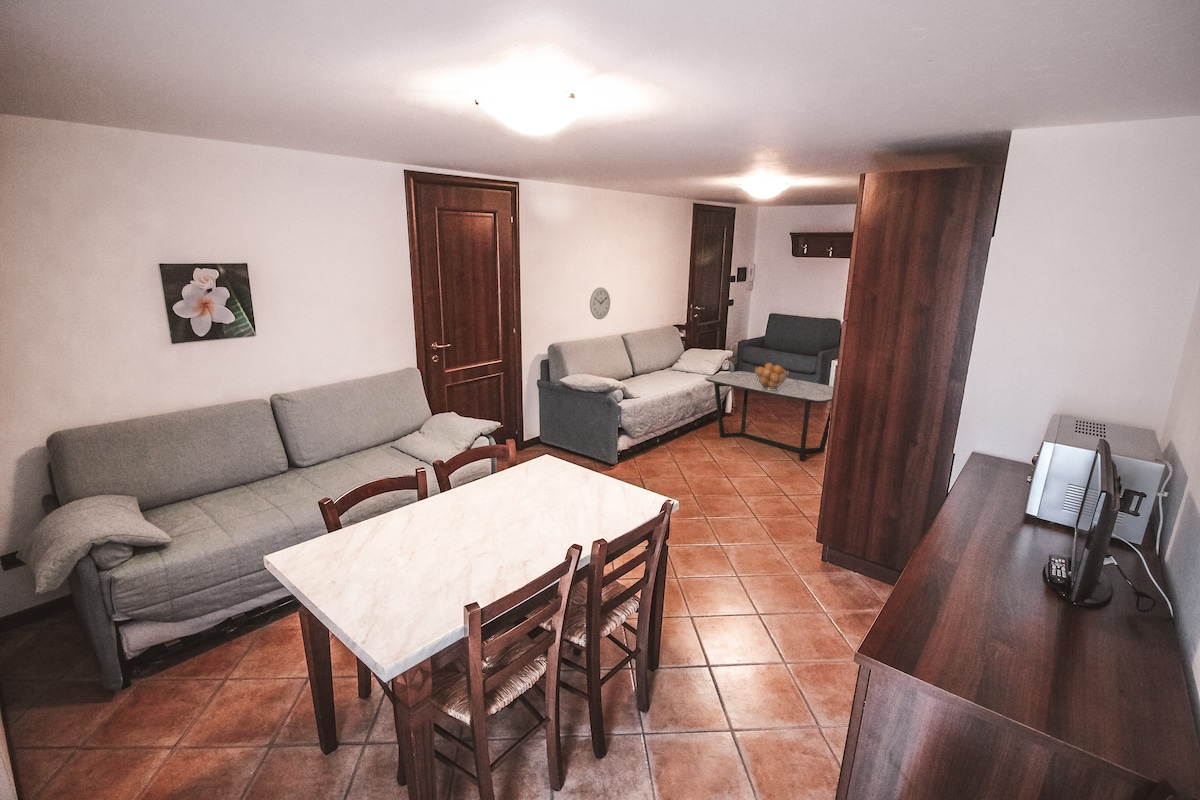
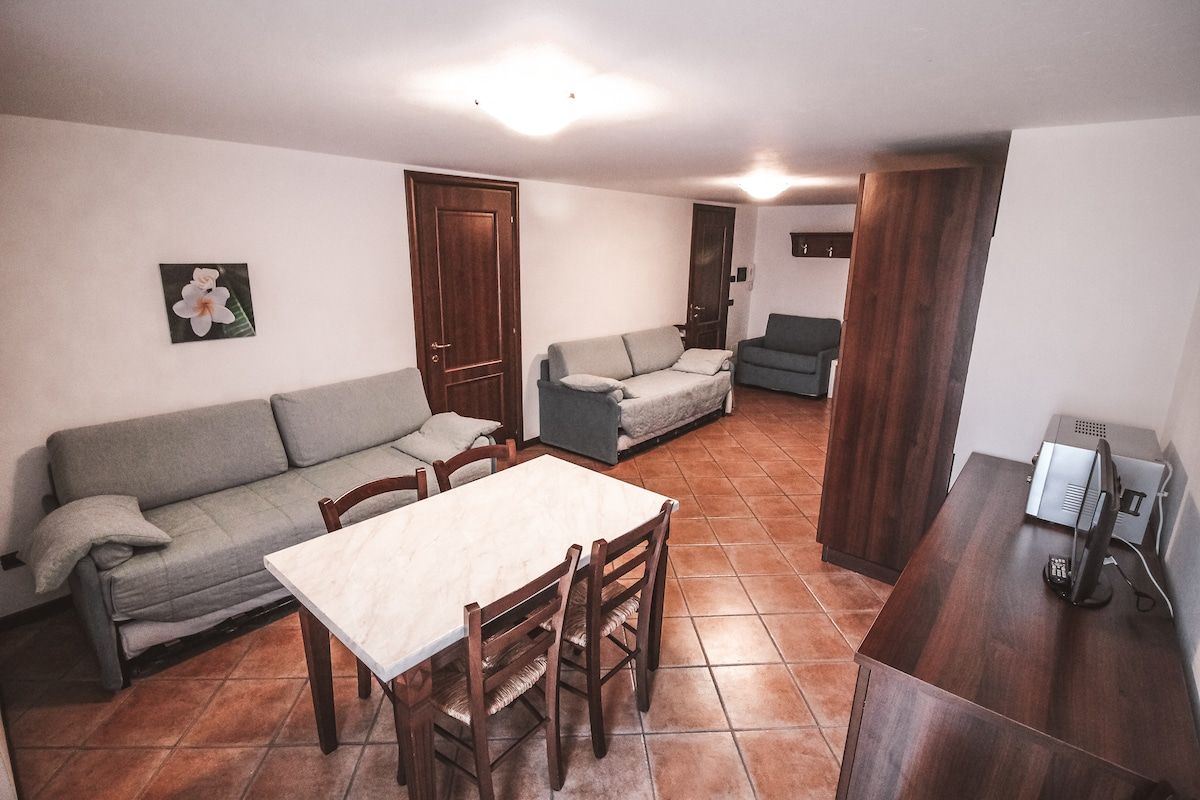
- fruit basket [754,362,790,389]
- wall clock [589,286,611,320]
- coffee table [704,370,834,461]
